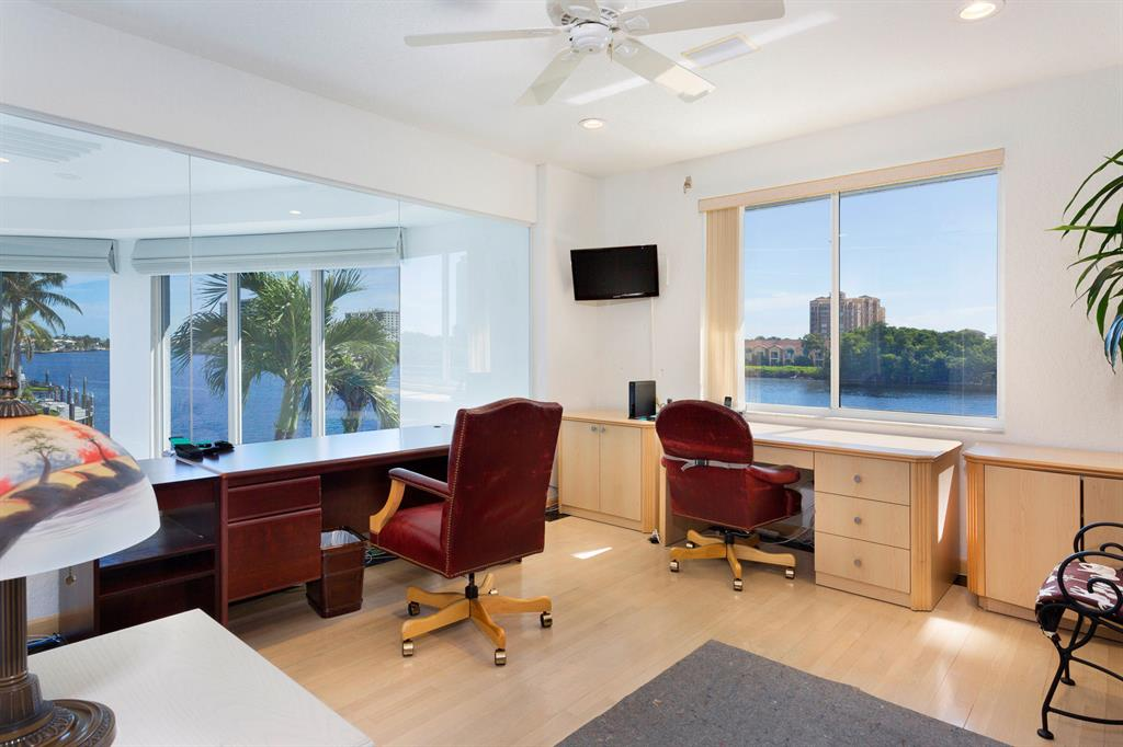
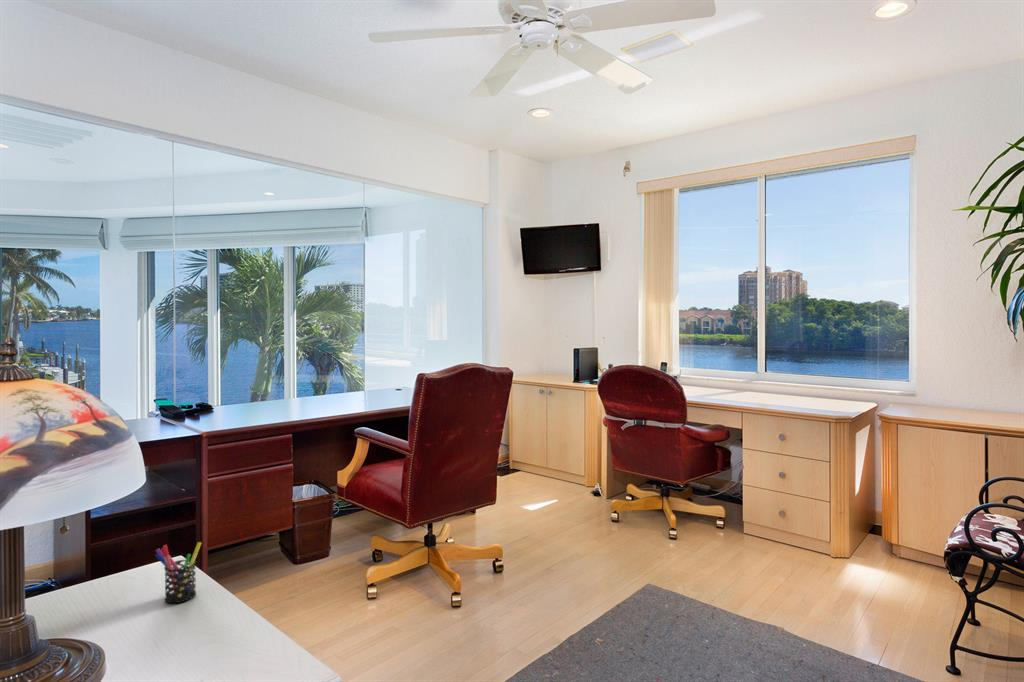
+ pen holder [154,541,202,604]
